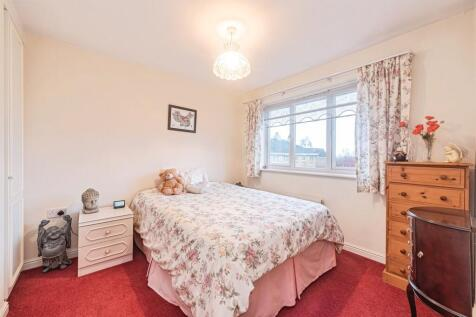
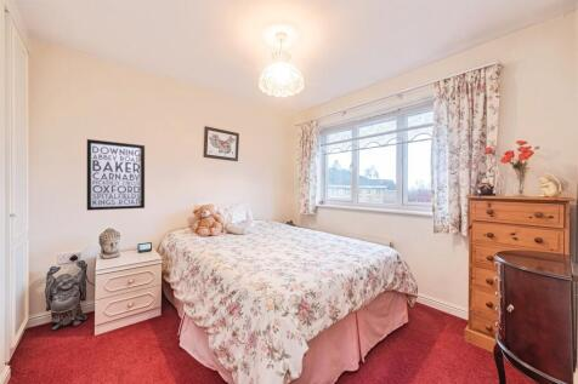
+ wall art [86,138,146,212]
